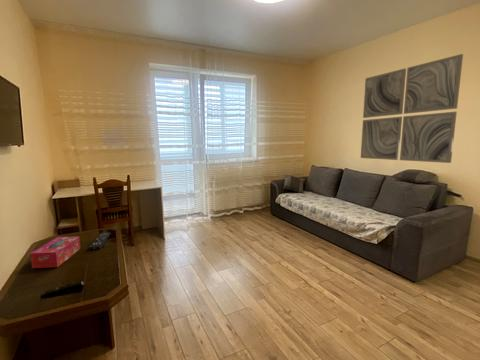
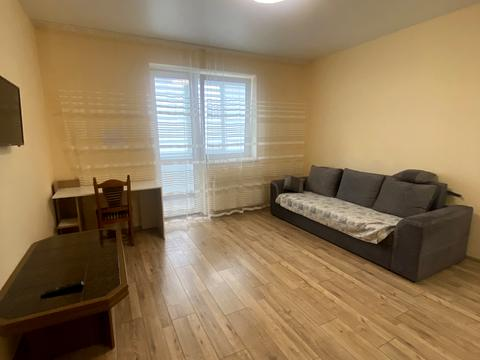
- tissue box [29,235,81,269]
- remote control [88,231,112,250]
- wall art [360,53,464,164]
